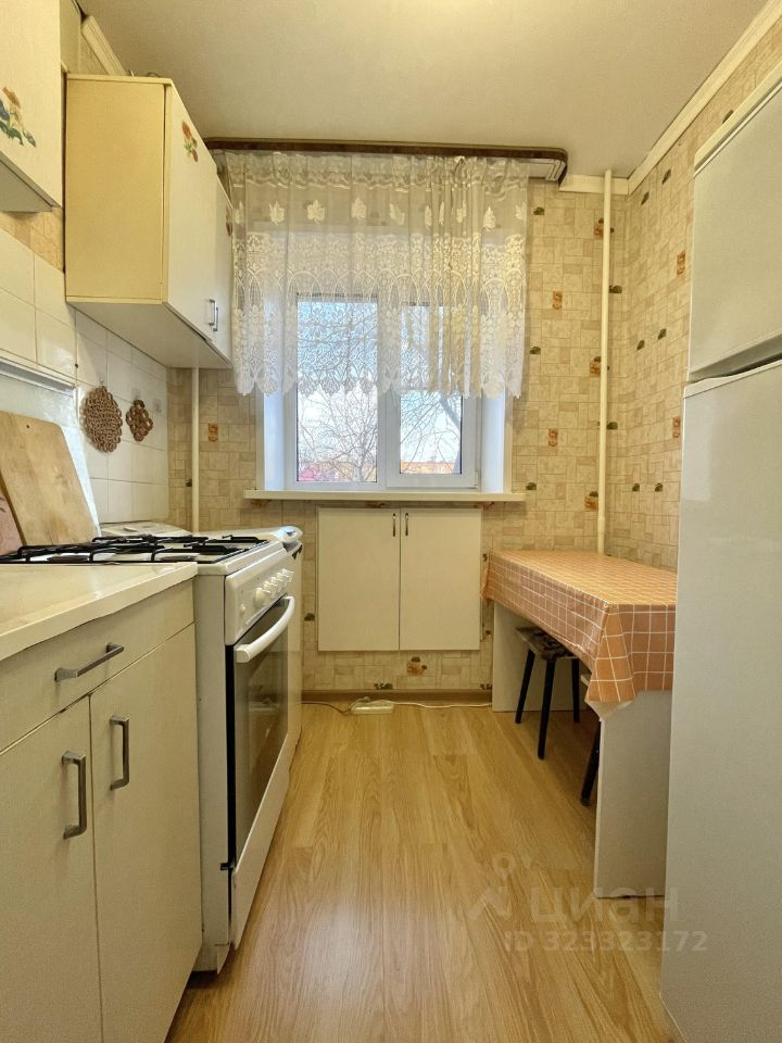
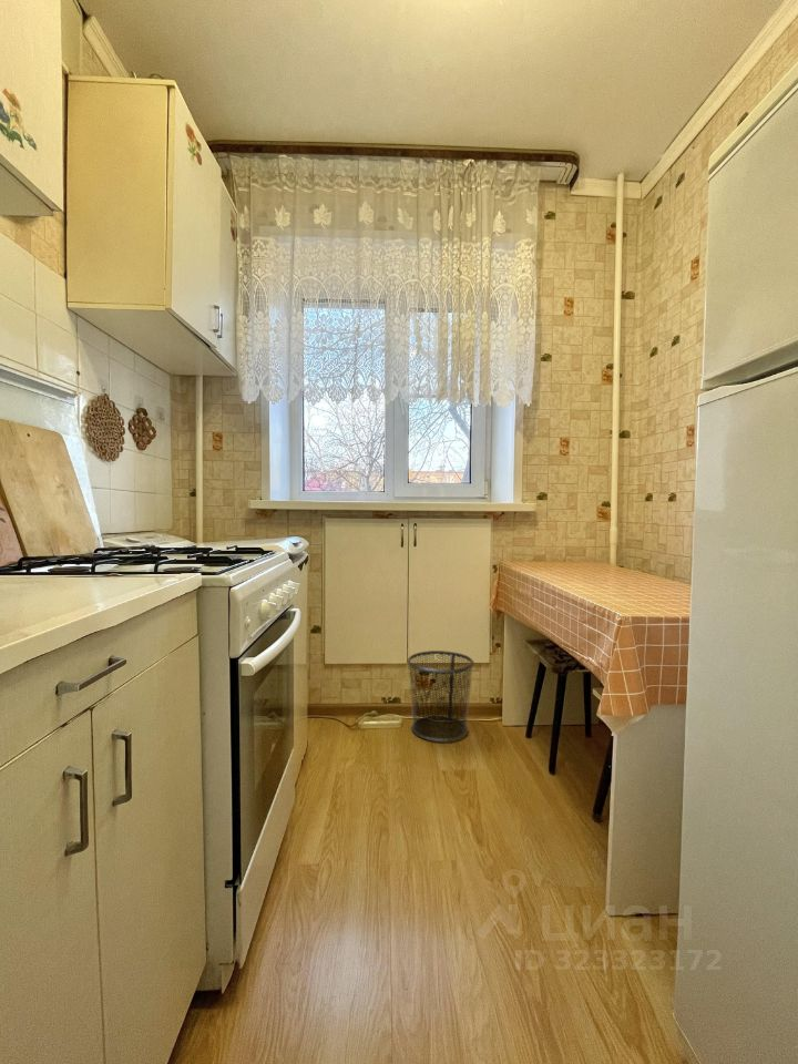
+ waste bin [406,649,475,743]
